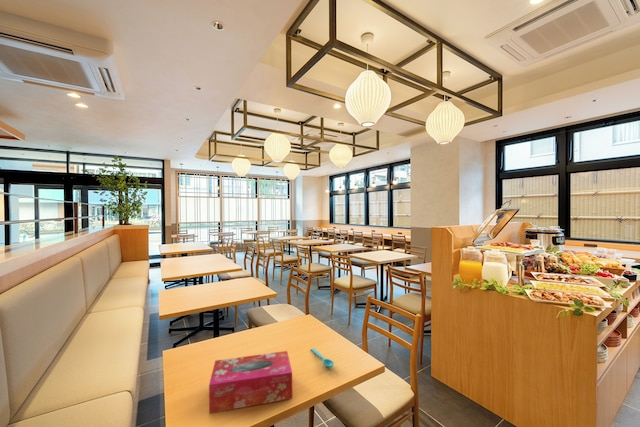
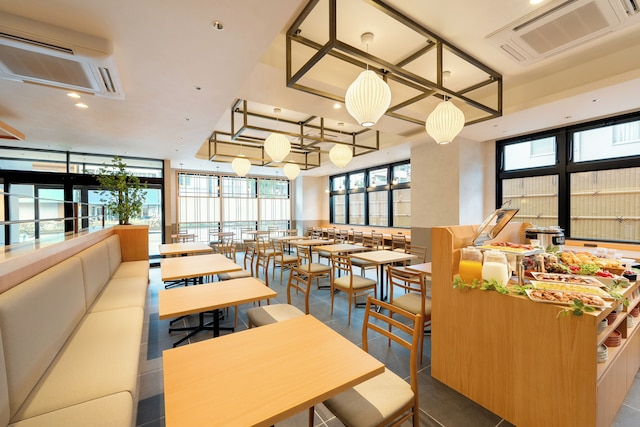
- tissue box [208,350,293,414]
- spoon [310,347,335,369]
